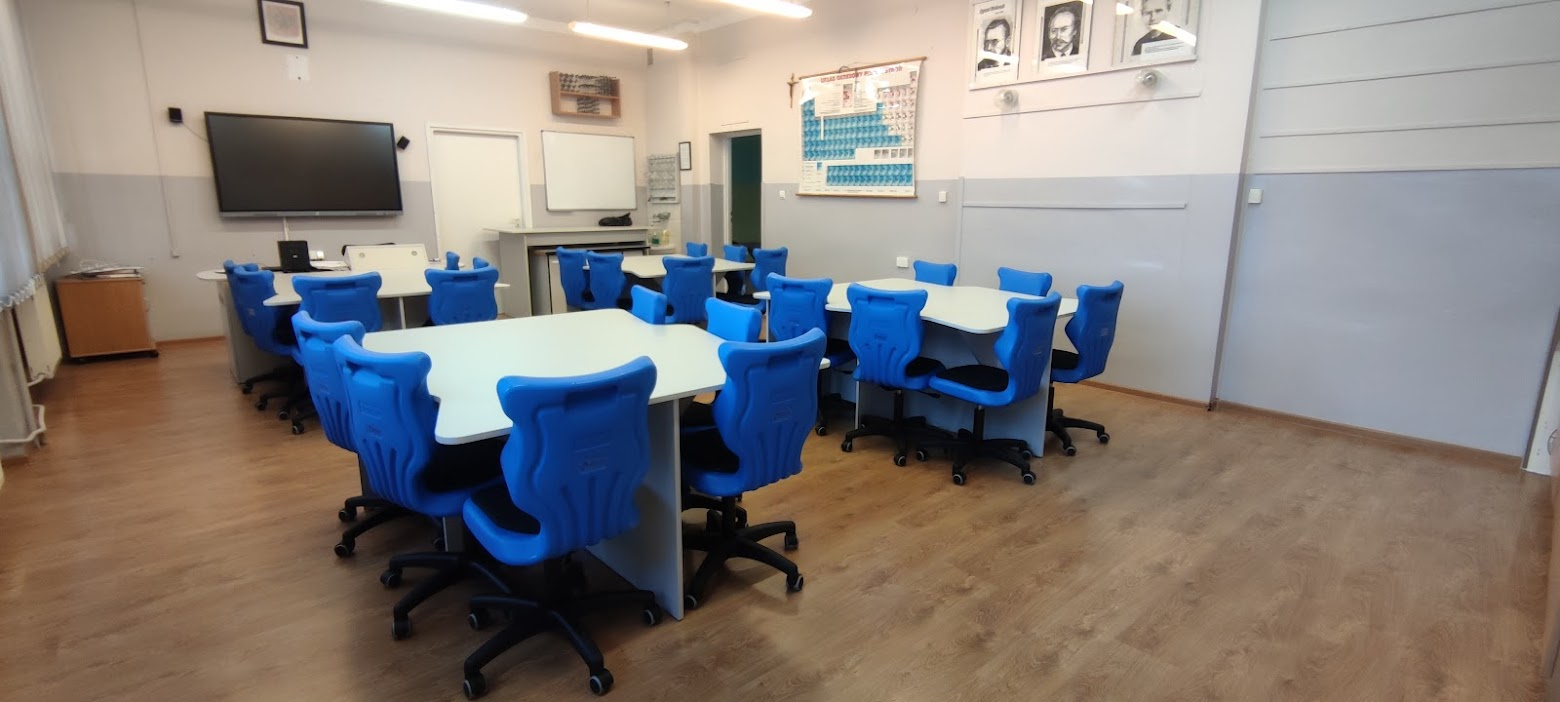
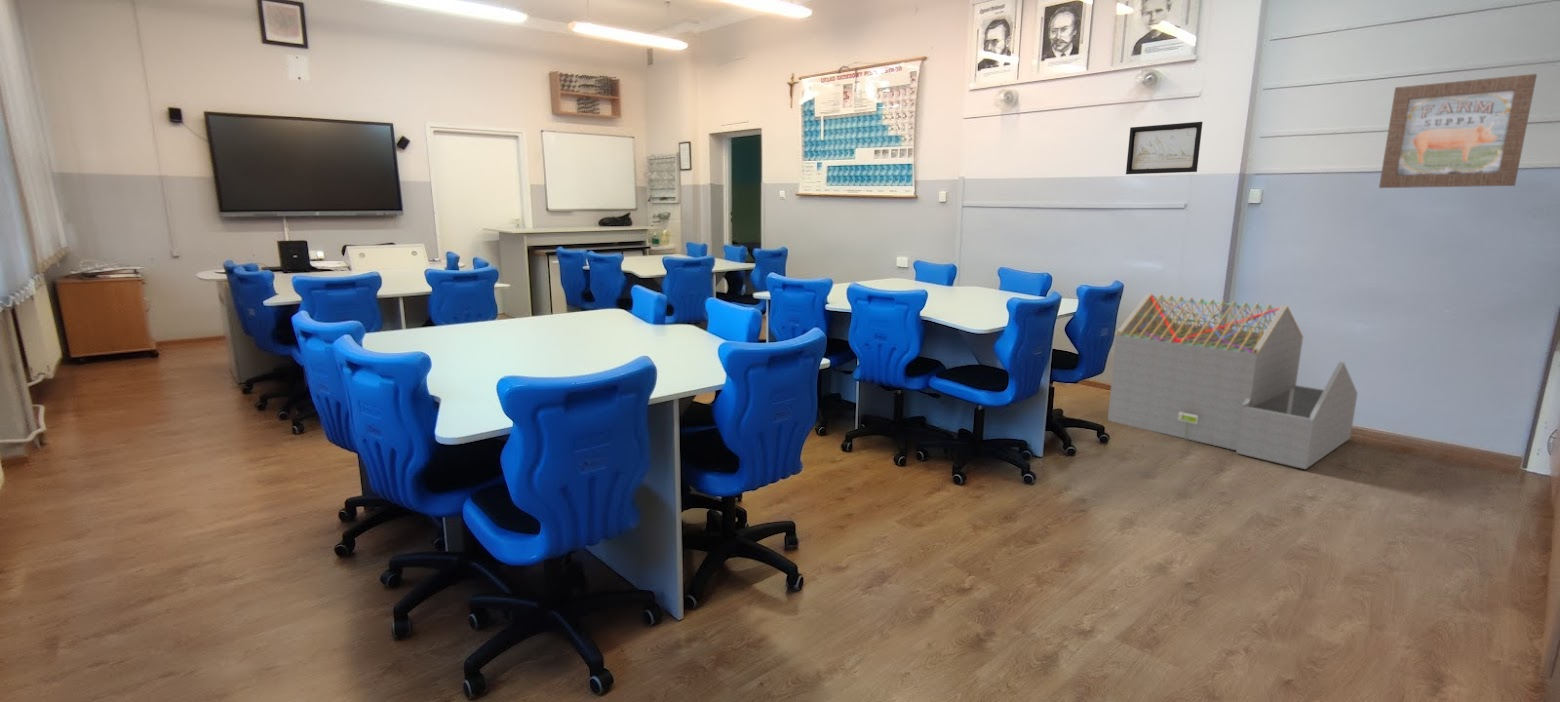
+ architectural model [1107,292,1359,470]
+ wall art [1125,121,1204,175]
+ wall art [1378,73,1538,189]
